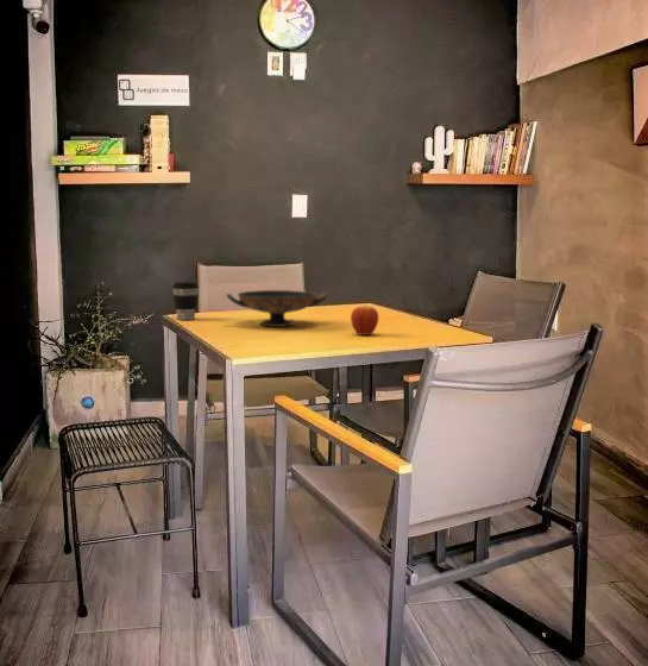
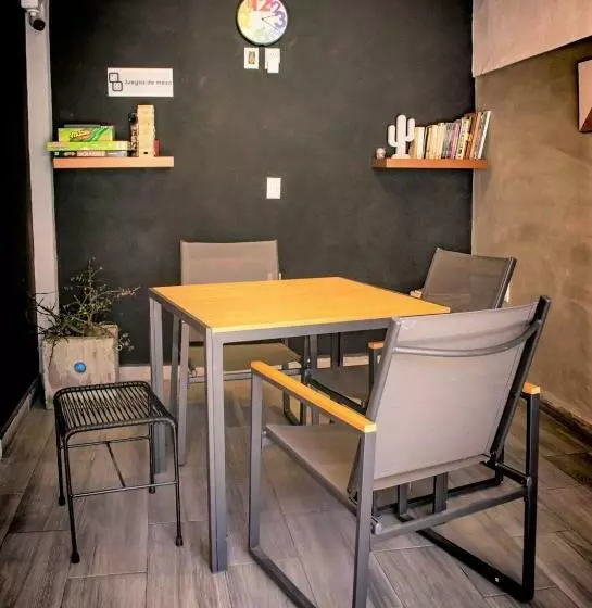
- coffee cup [171,281,200,321]
- decorative bowl [226,289,328,328]
- fruit [350,302,379,337]
